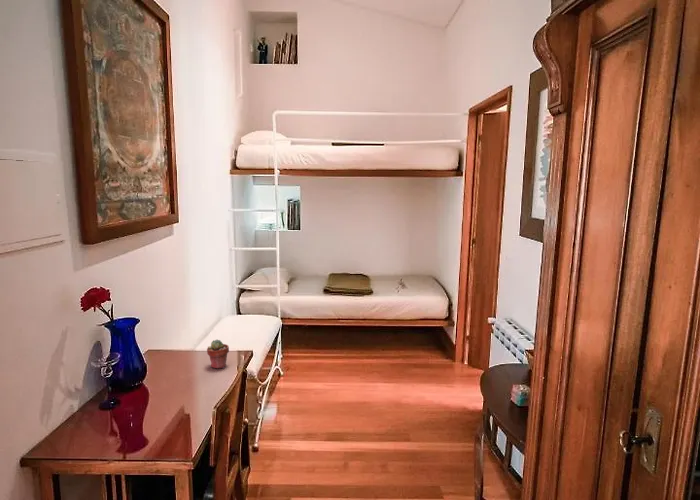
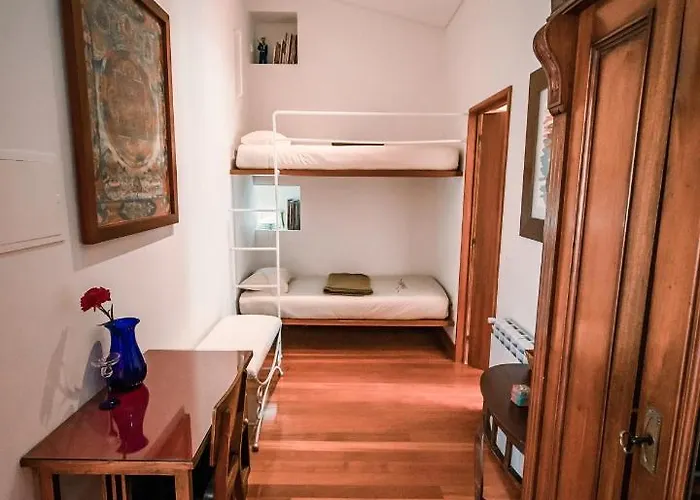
- potted succulent [206,339,230,370]
